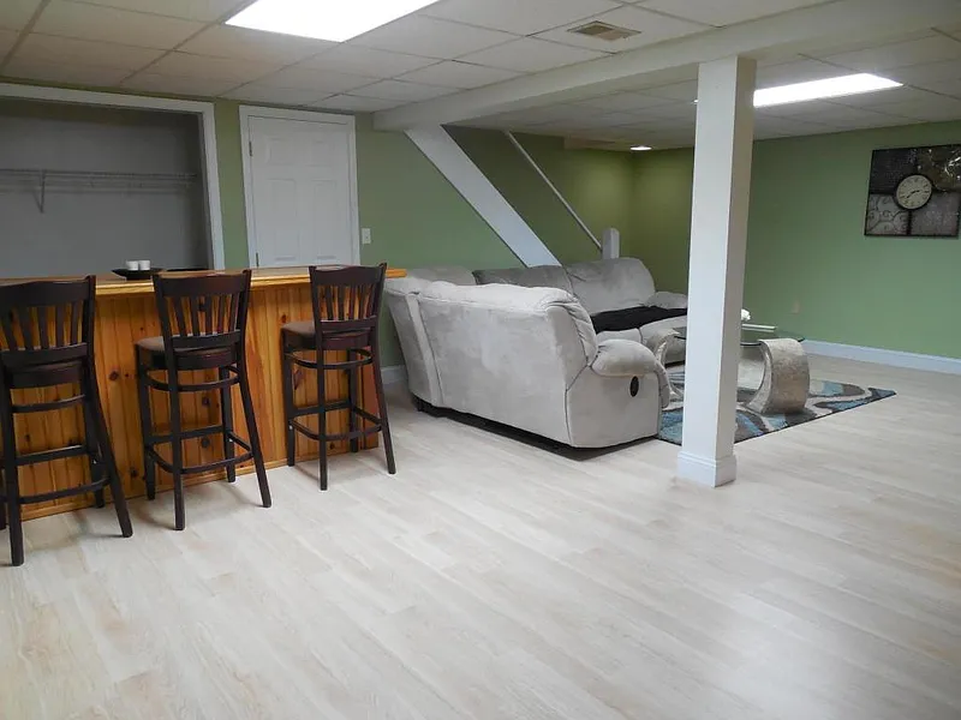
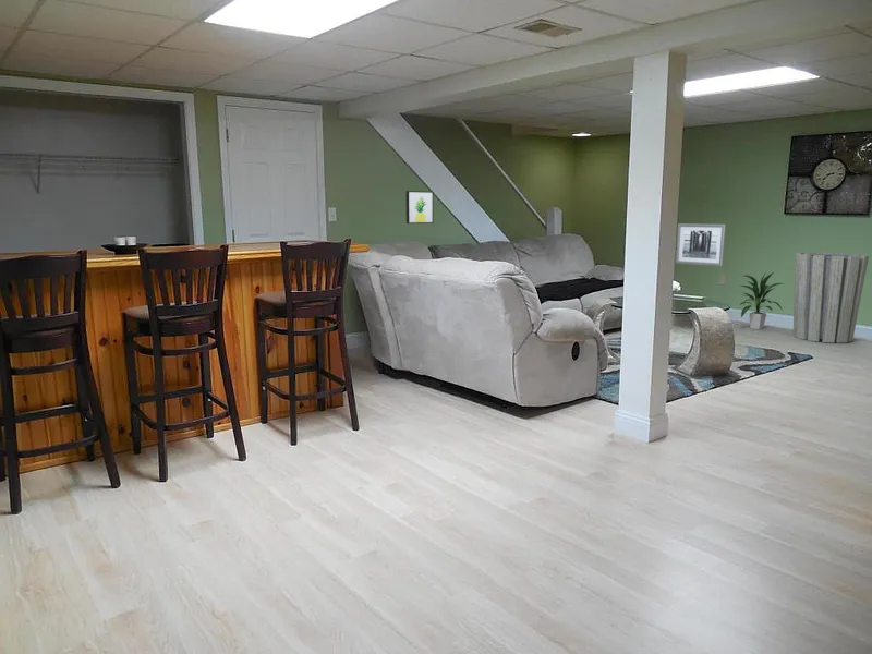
+ trash can [792,252,870,344]
+ indoor plant [738,271,784,330]
+ wall art [675,222,727,267]
+ wall art [405,190,434,225]
